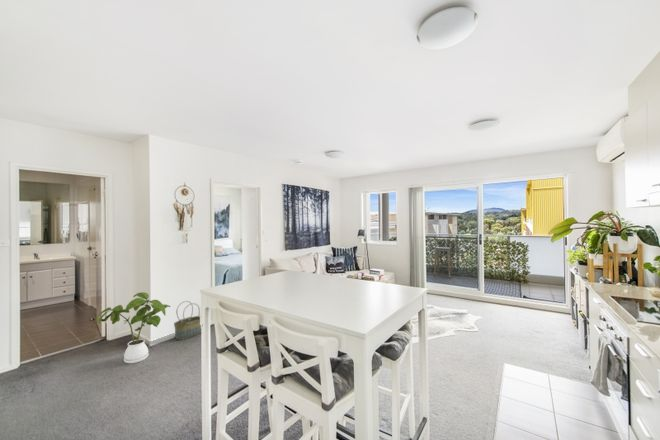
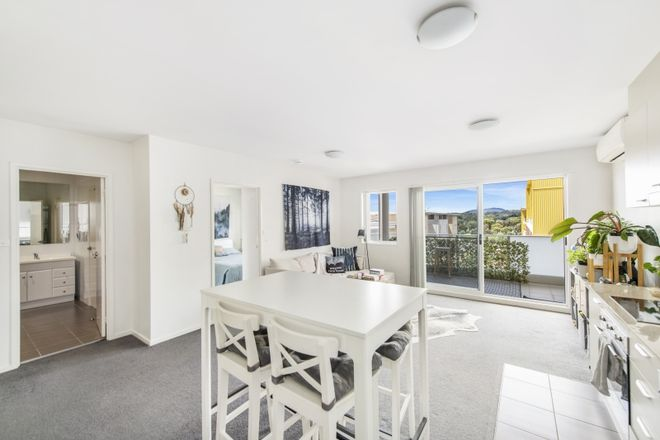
- house plant [94,291,171,364]
- basket [173,300,202,341]
